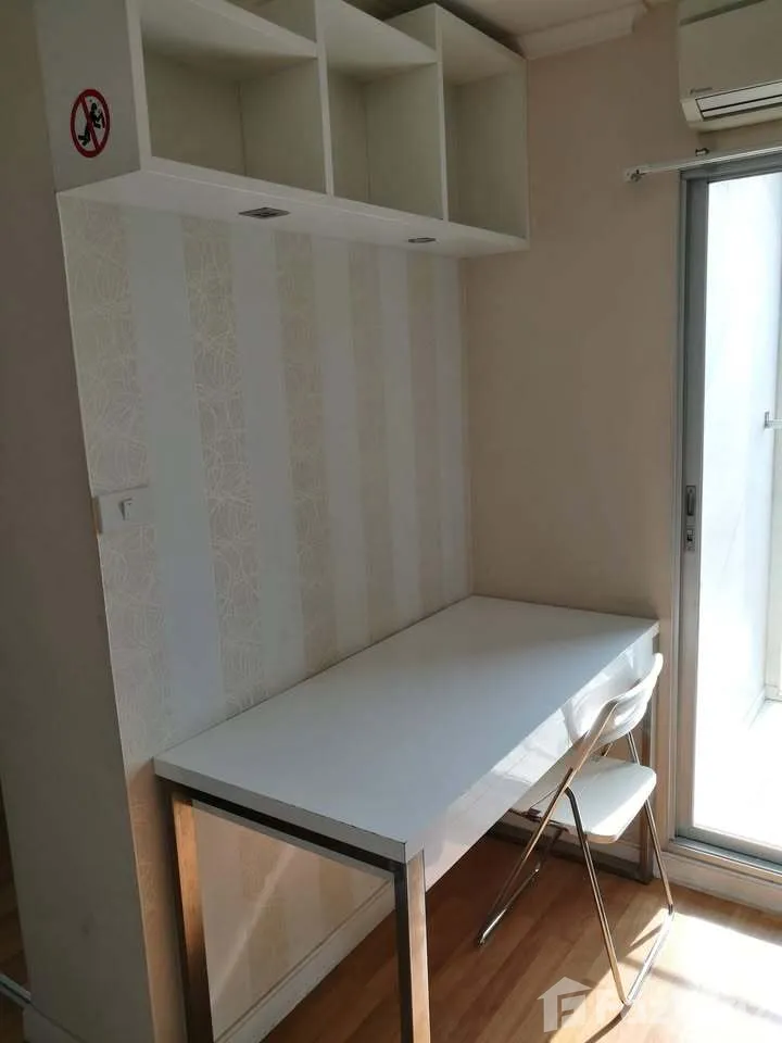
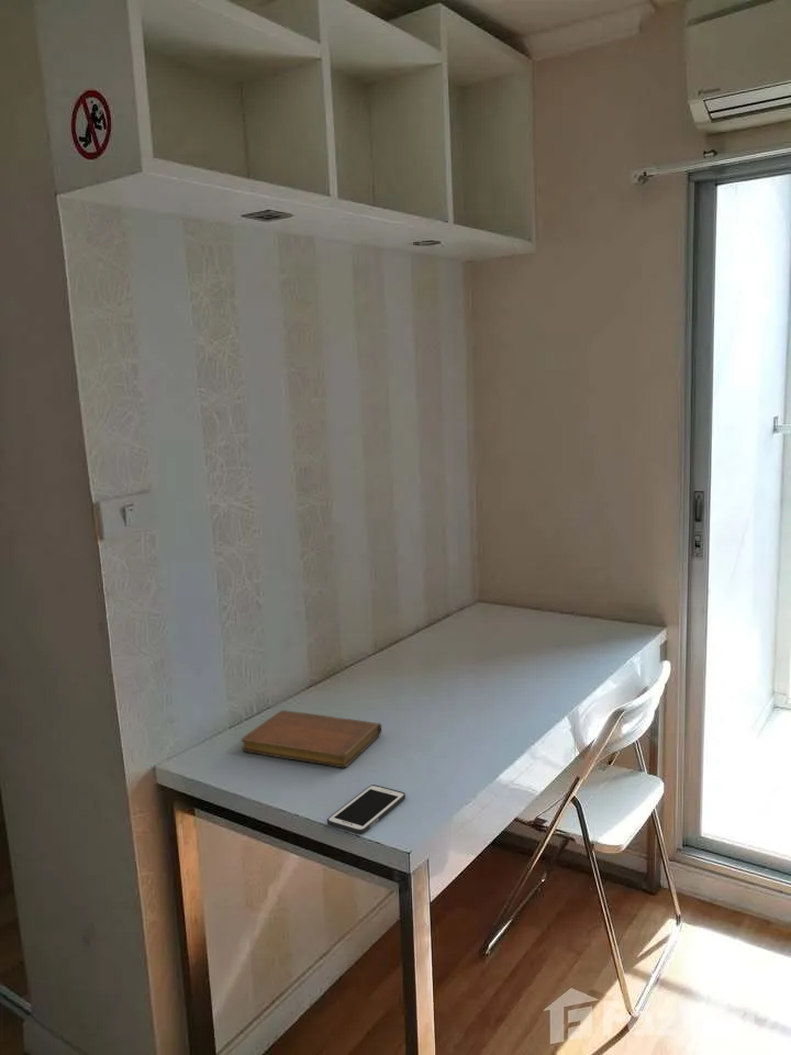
+ cell phone [326,784,406,835]
+ notebook [241,709,382,768]
